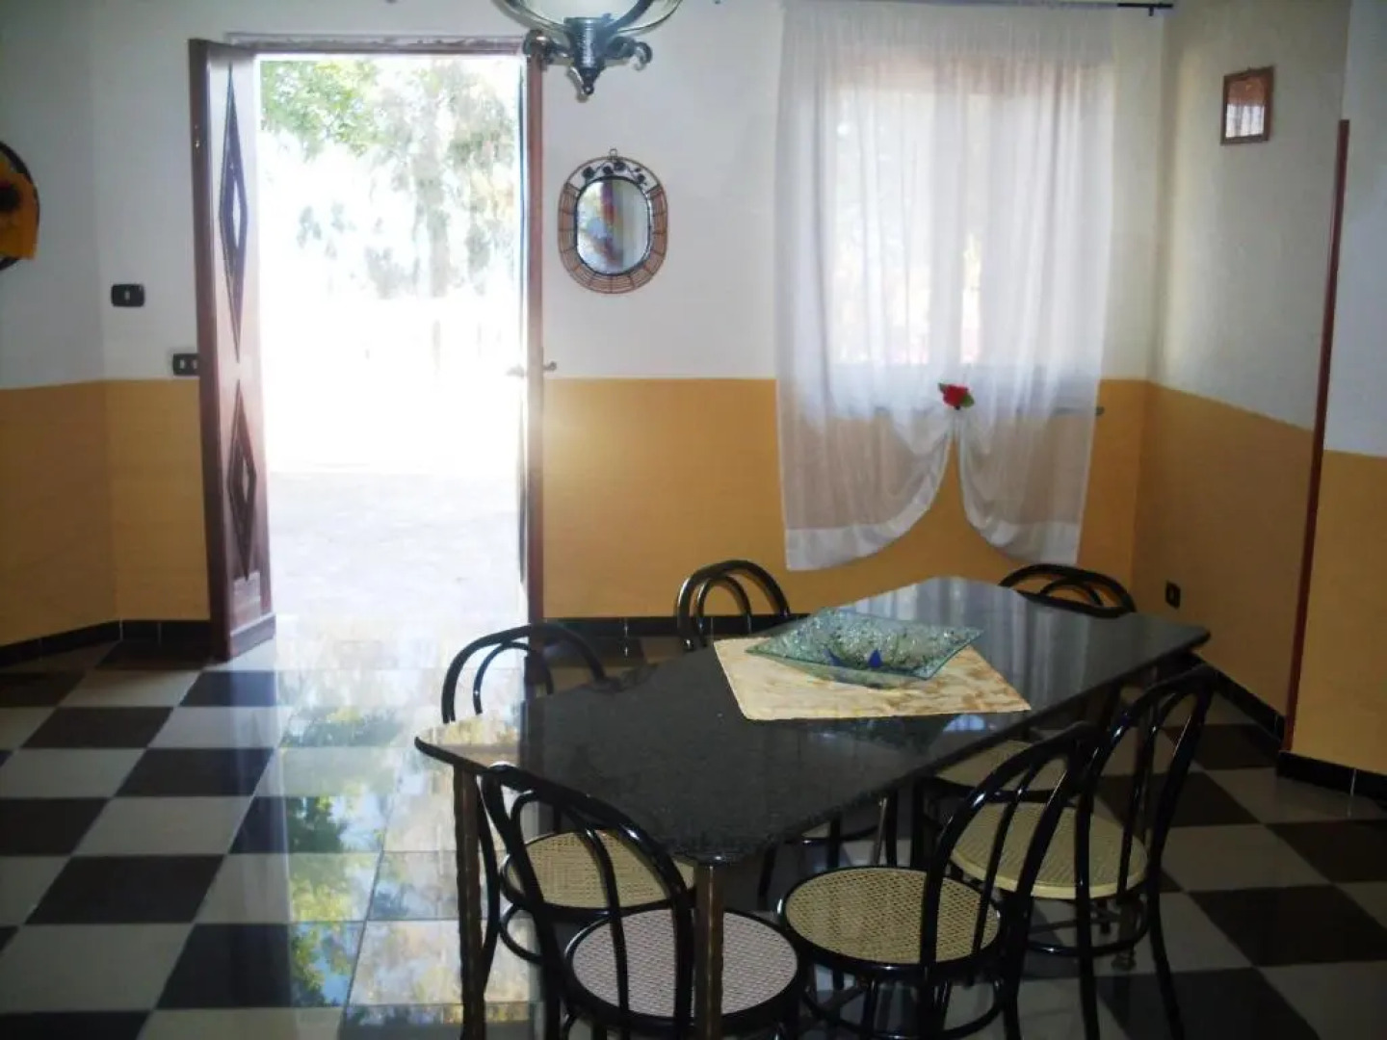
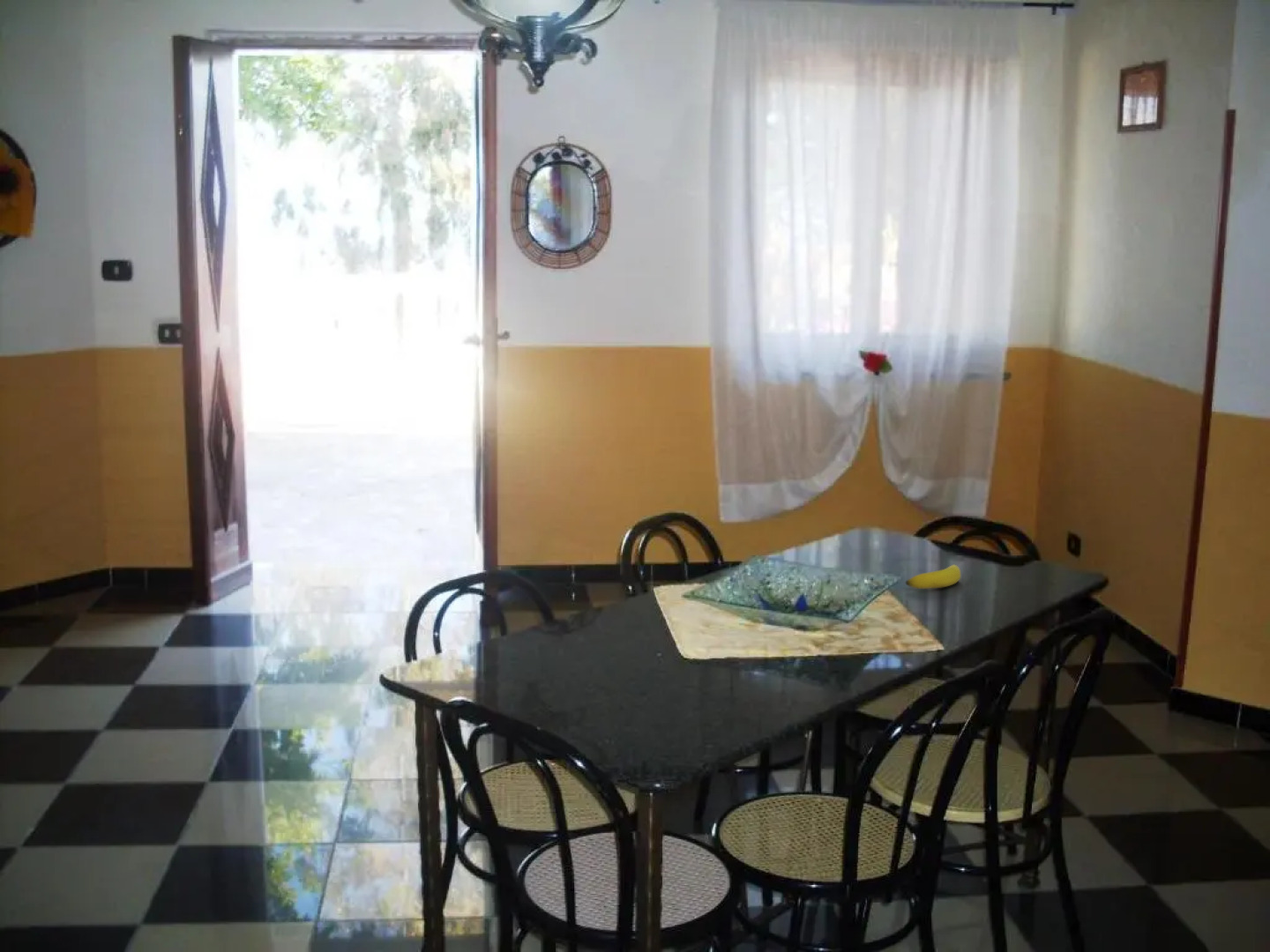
+ banana [905,564,961,590]
